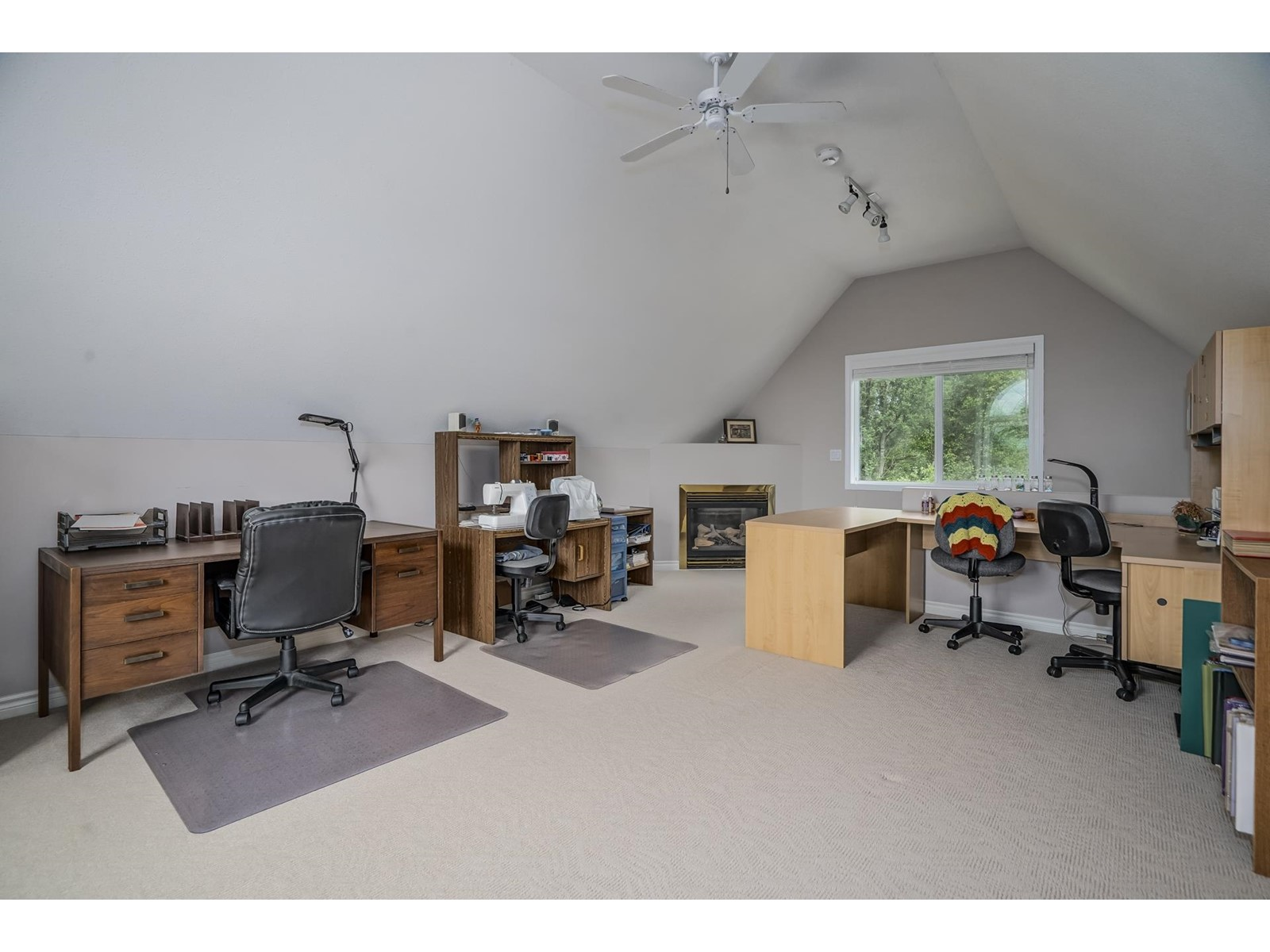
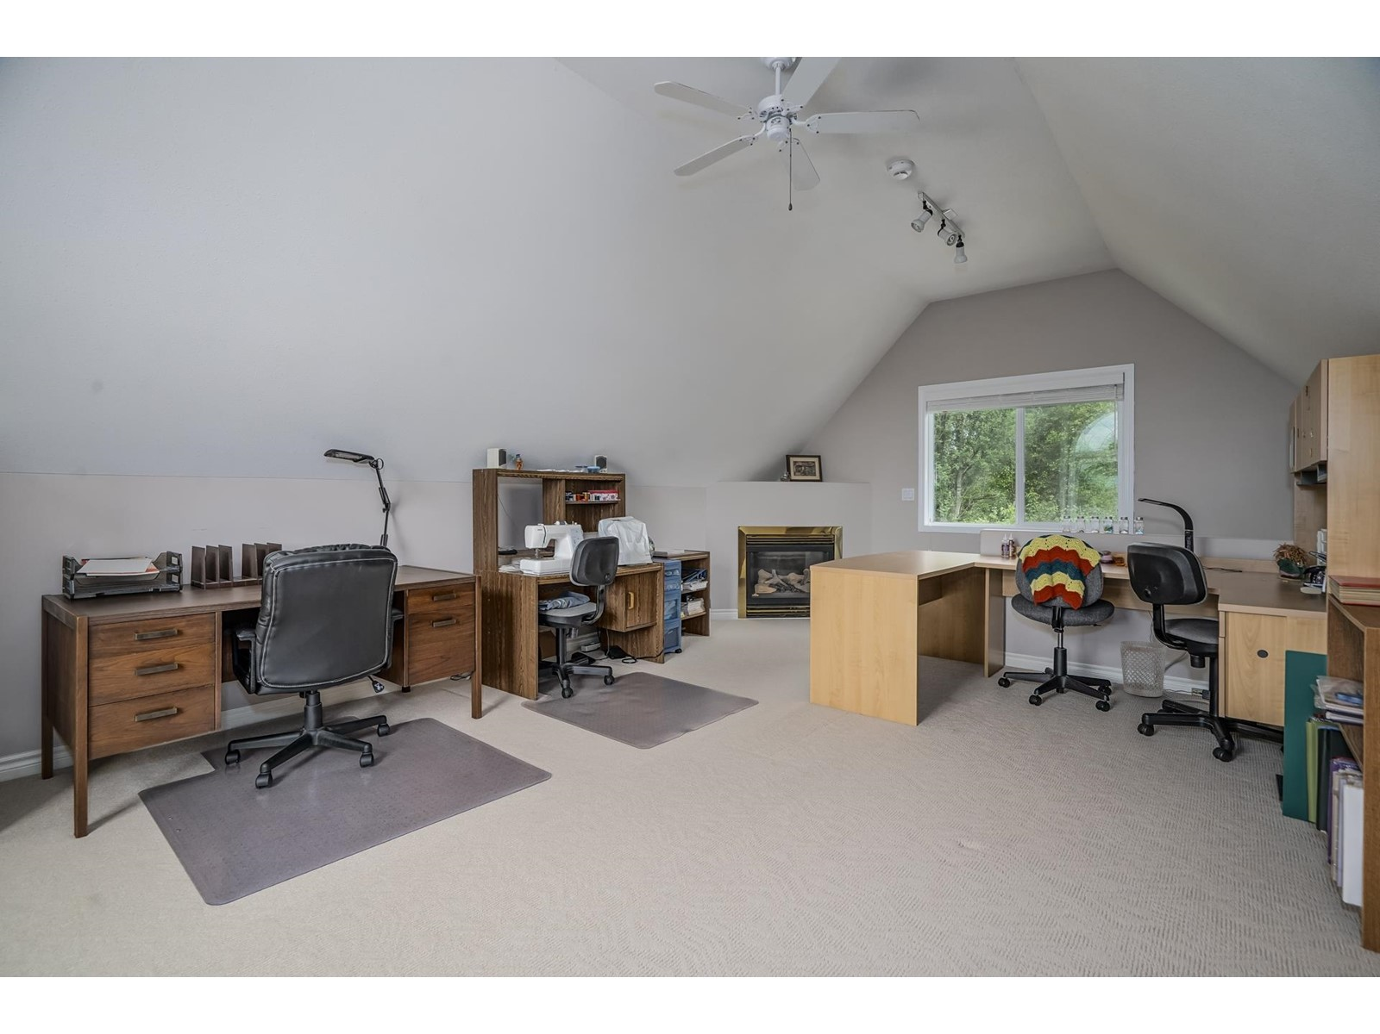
+ wastebasket [1118,640,1168,698]
